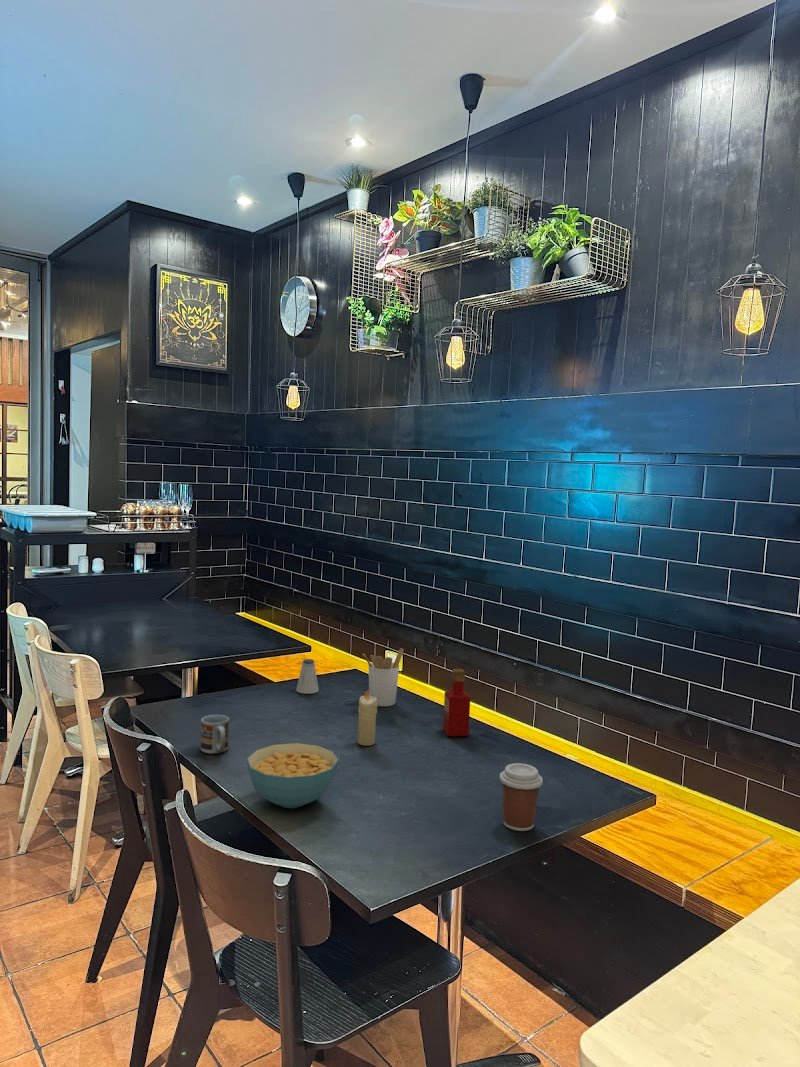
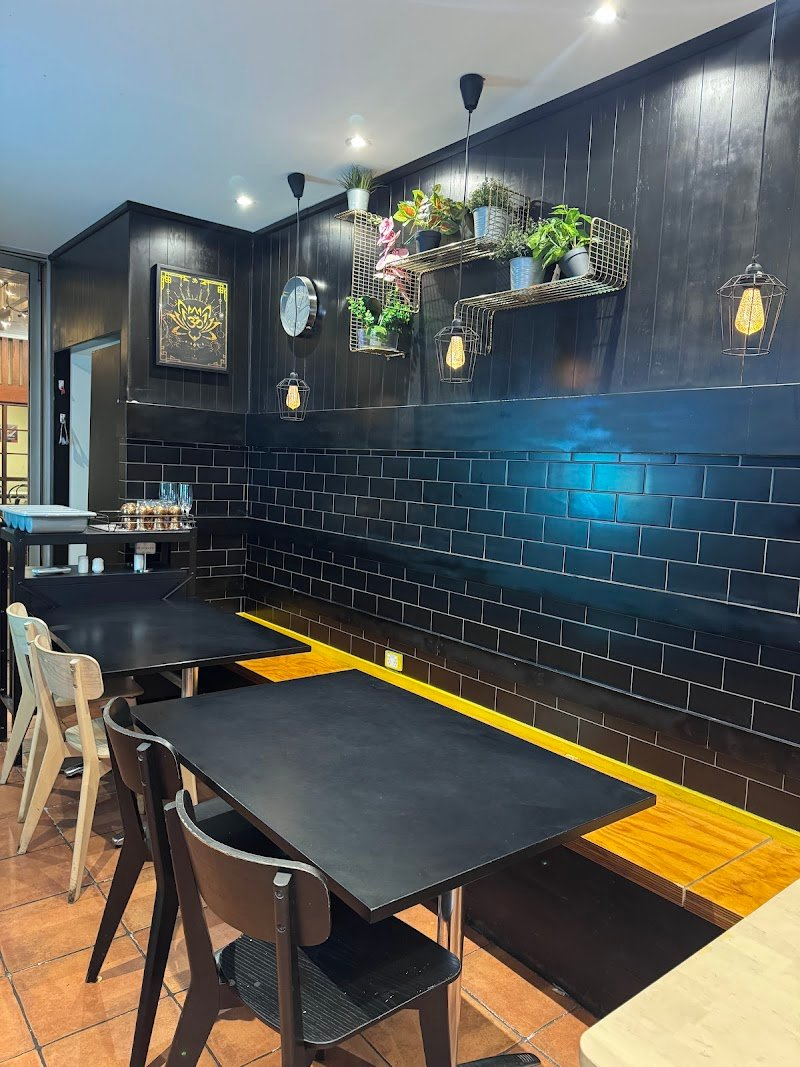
- cereal bowl [246,742,340,809]
- cup [199,714,230,755]
- candle [357,687,378,747]
- tabasco sauce [442,668,471,737]
- coffee cup [499,762,544,832]
- saltshaker [295,658,320,695]
- utensil holder [362,647,404,707]
